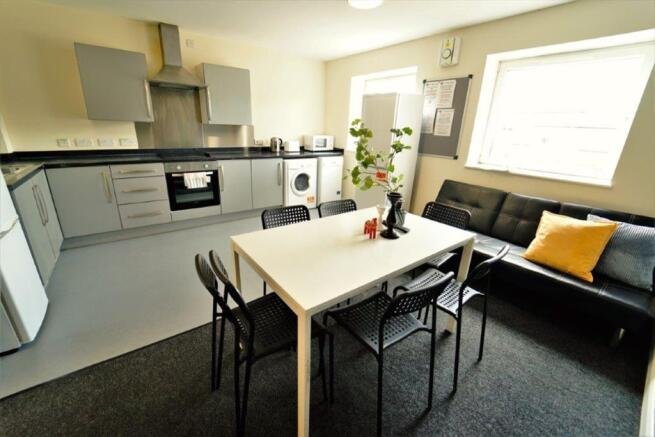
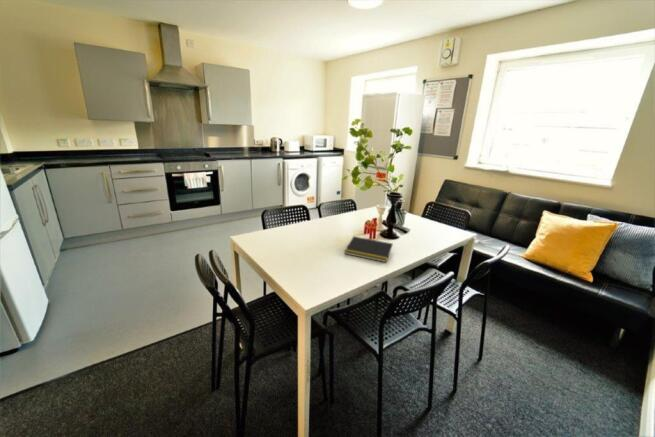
+ notepad [343,235,394,263]
